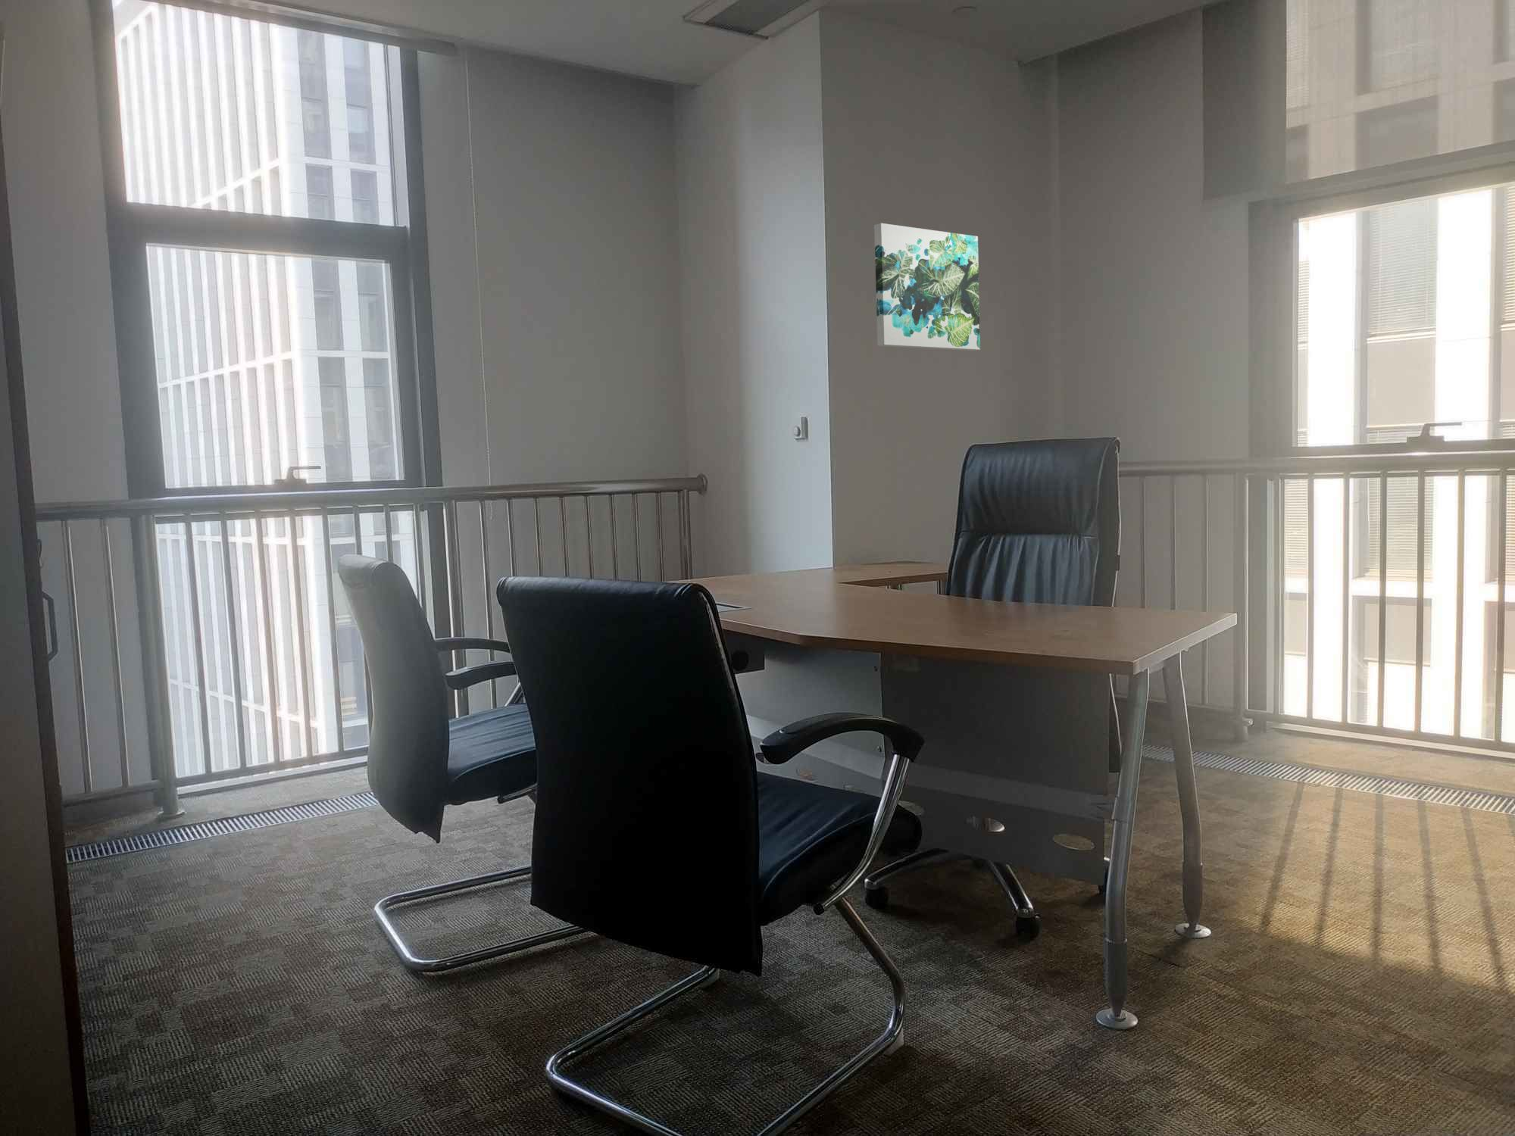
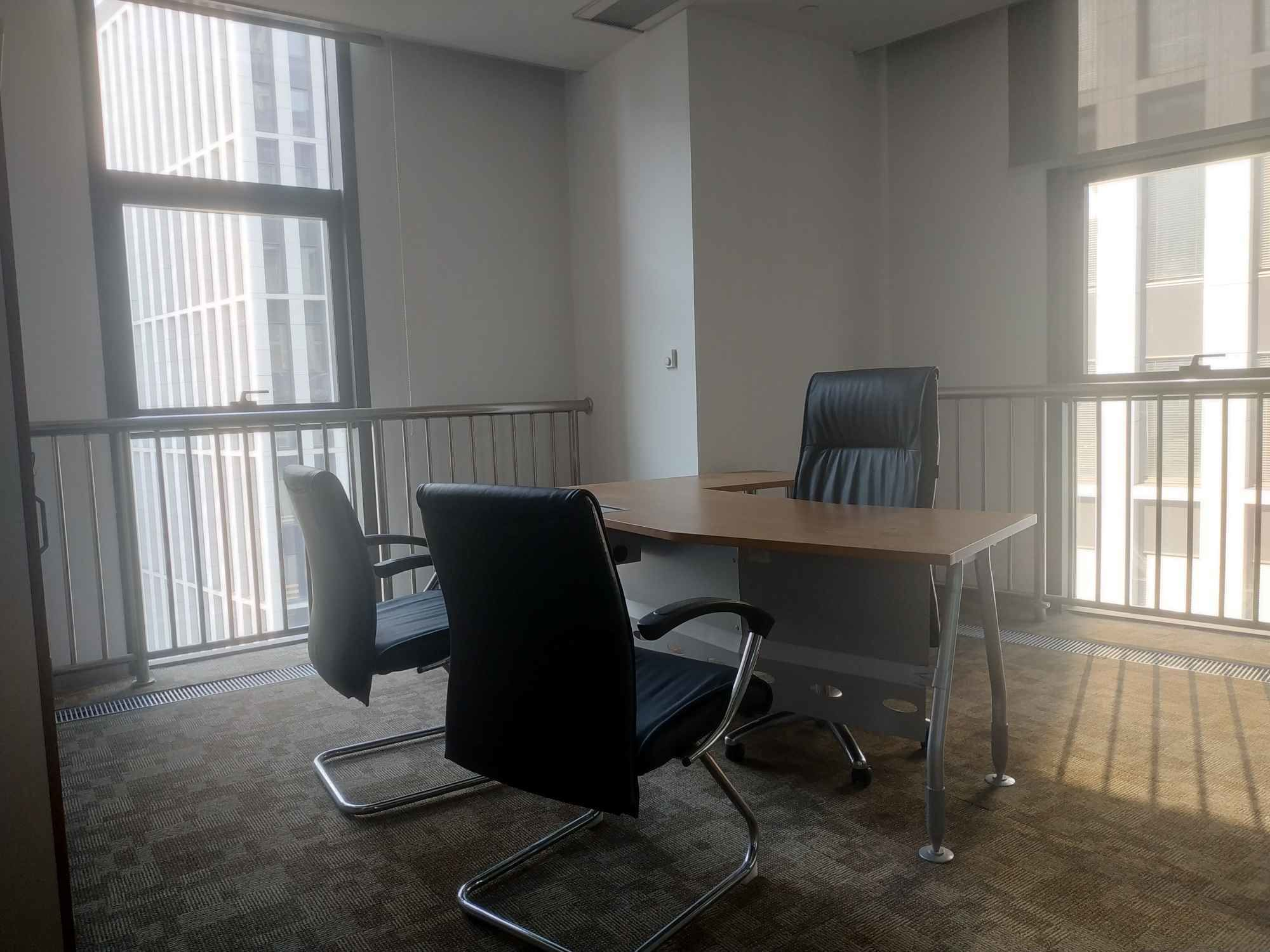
- wall art [873,223,981,351]
